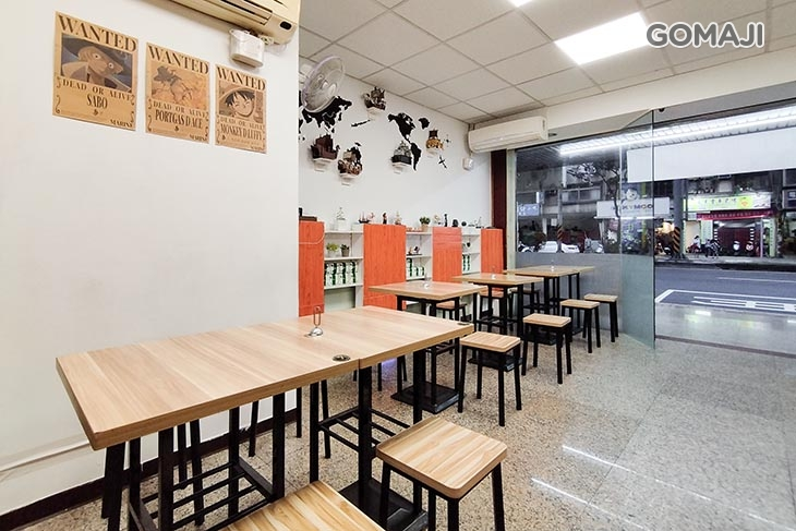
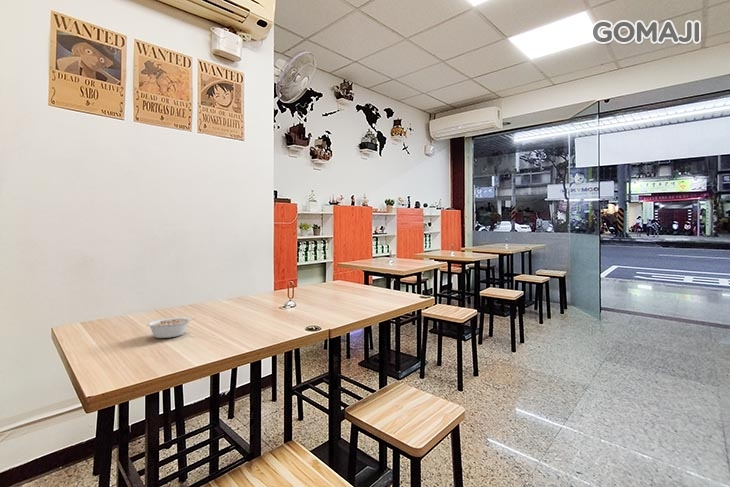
+ legume [146,316,195,339]
